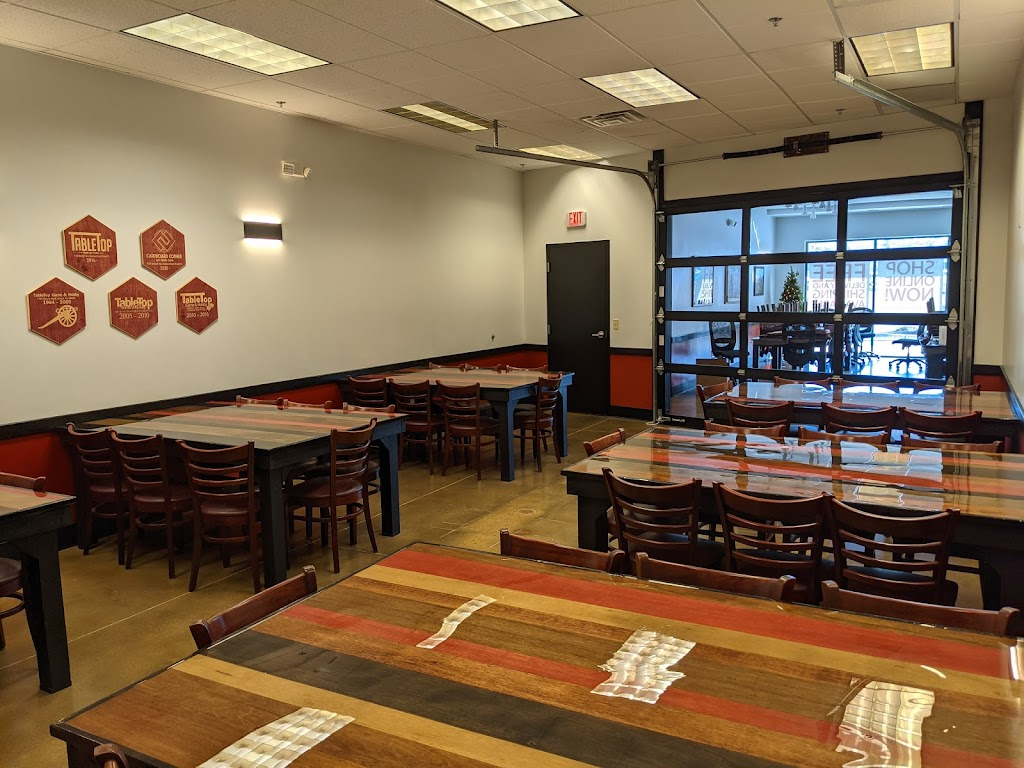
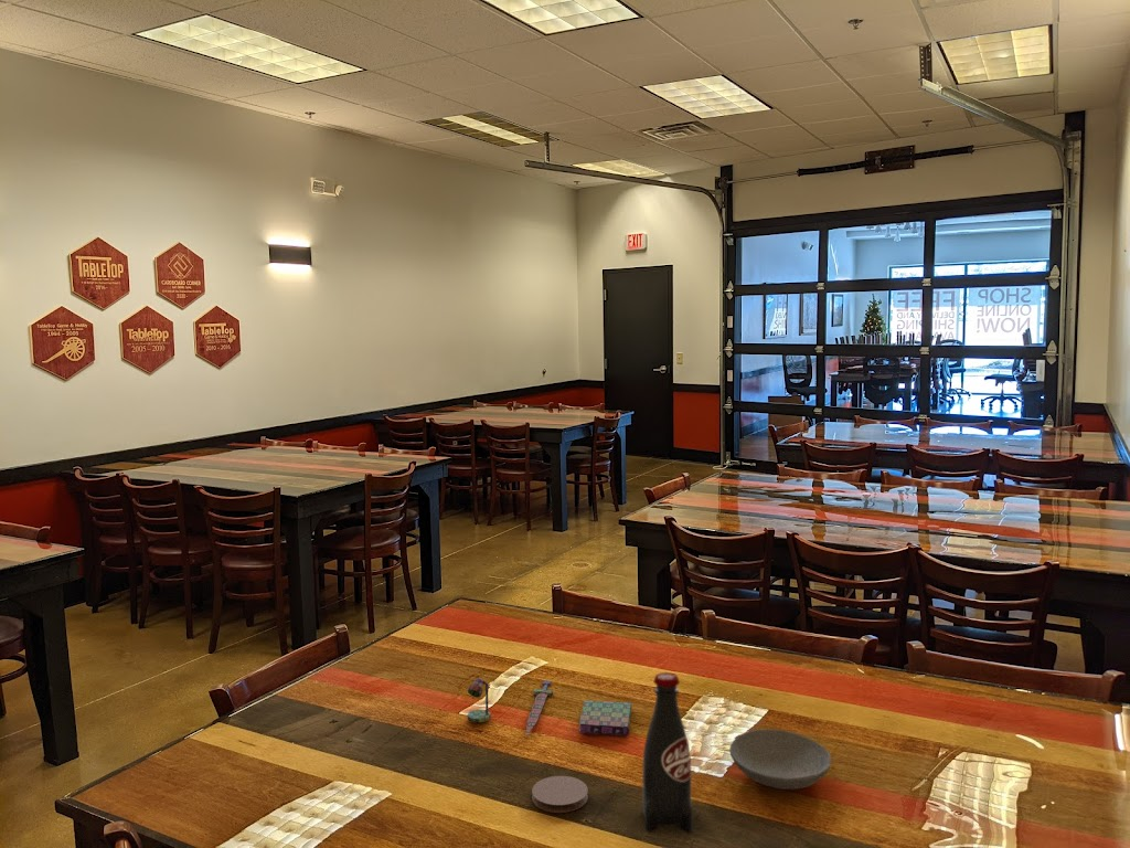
+ board game [467,677,632,736]
+ bowl [728,729,832,791]
+ coaster [531,775,589,814]
+ soda bottle [641,671,694,834]
